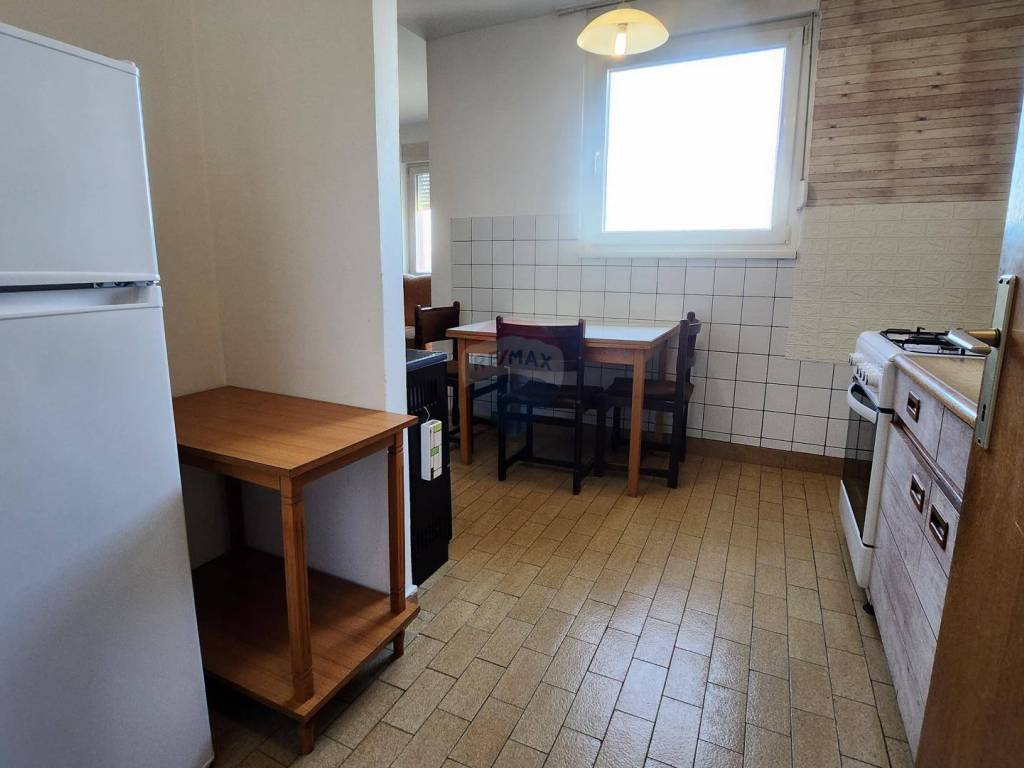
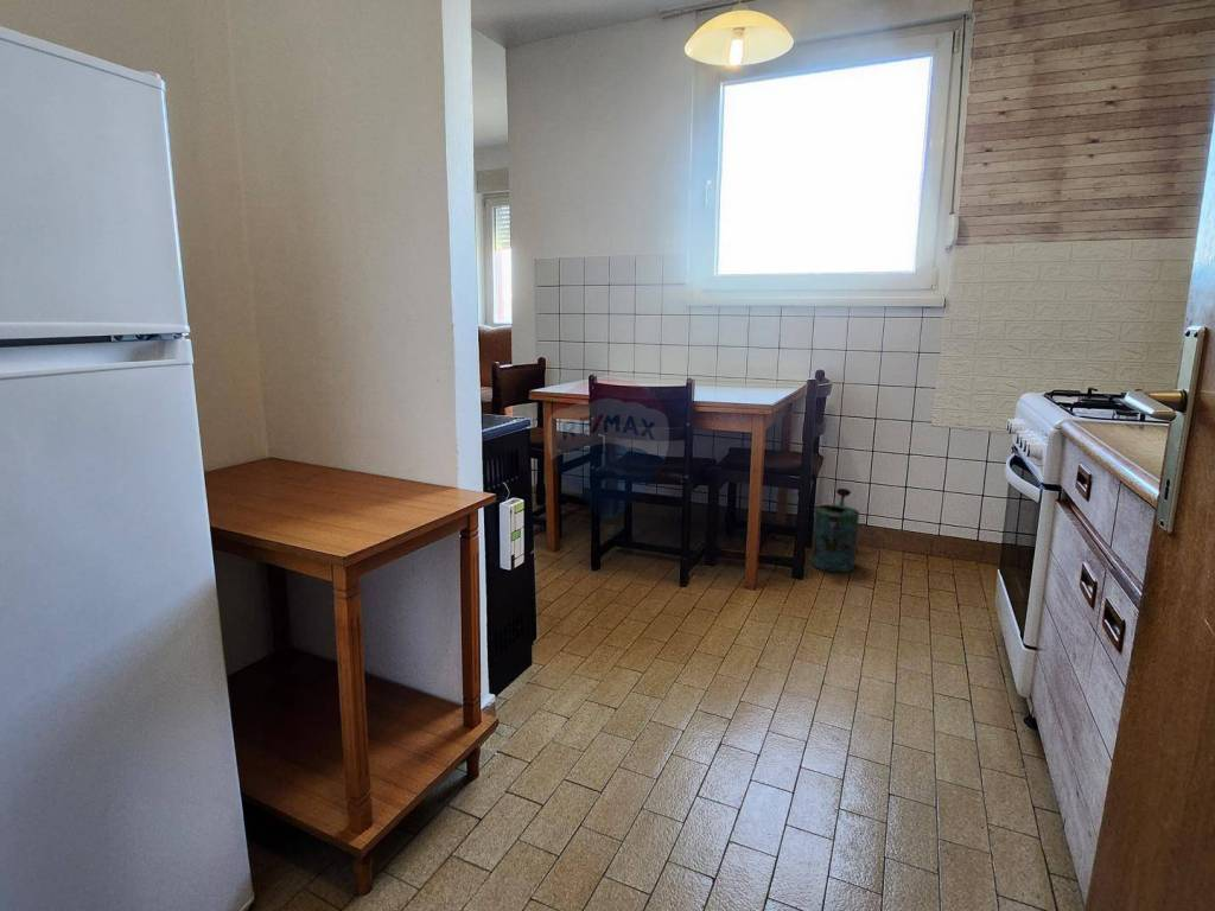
+ watering can [809,488,860,573]
